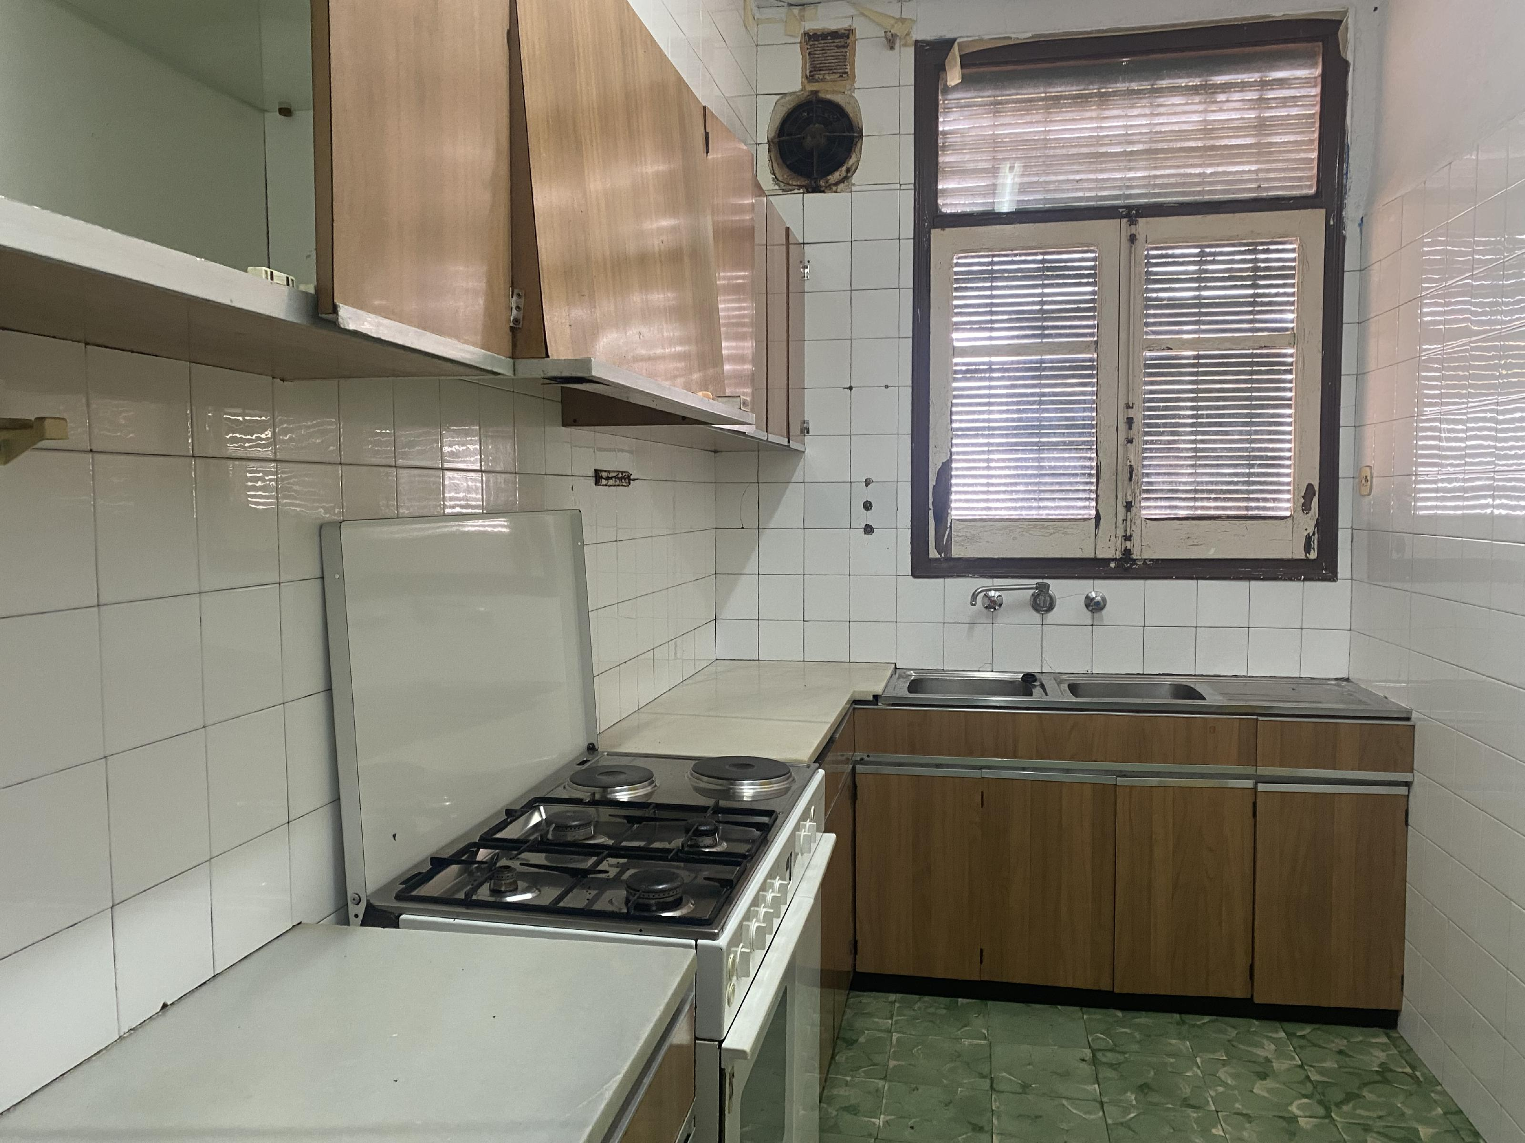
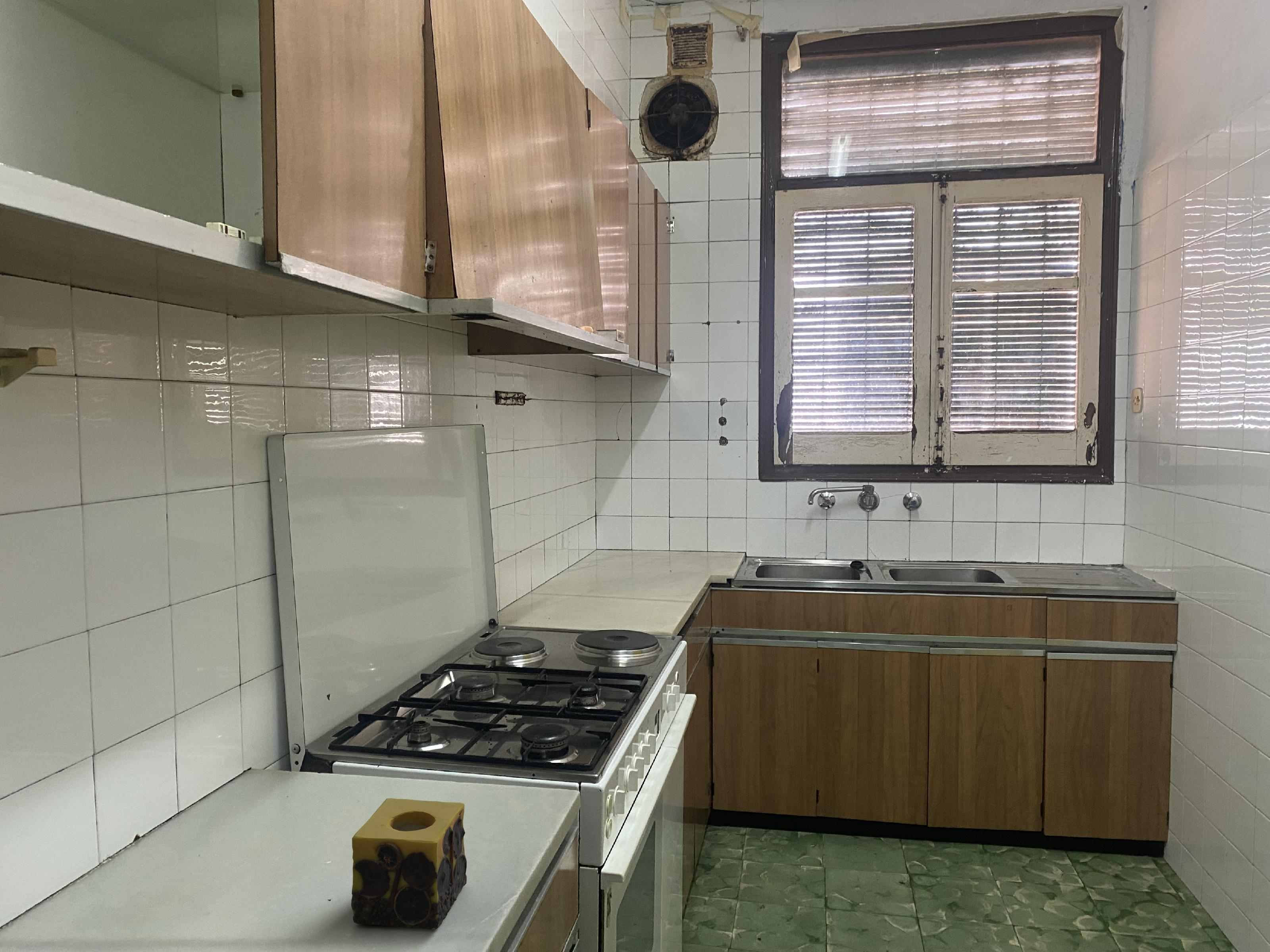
+ candle [351,798,467,930]
